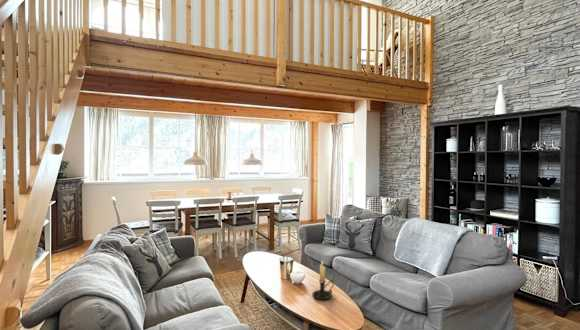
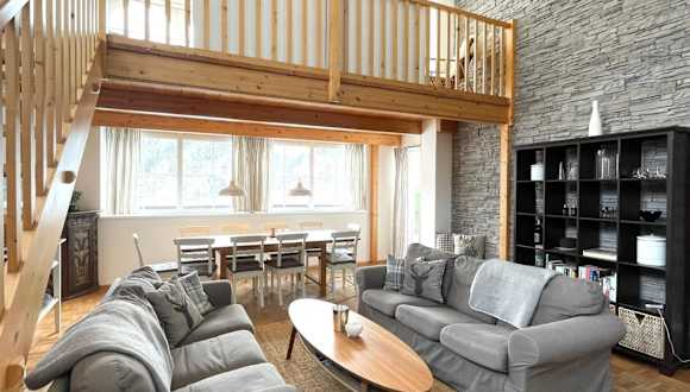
- candle holder [312,260,335,301]
